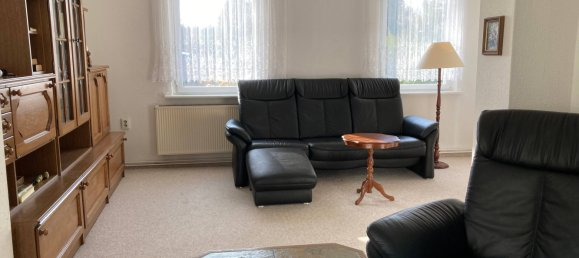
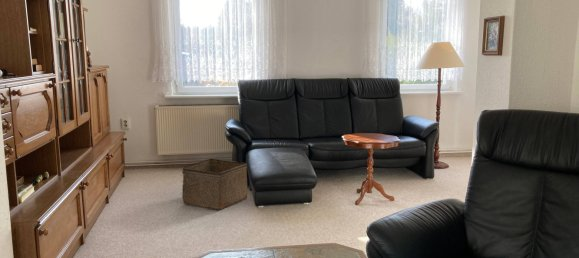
+ storage bin [181,158,249,211]
